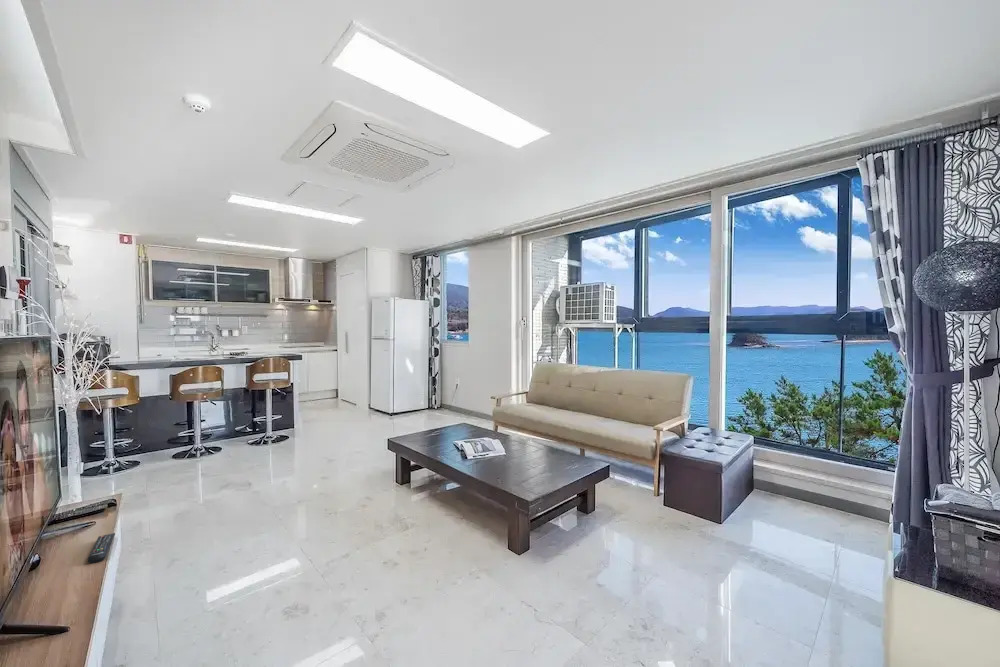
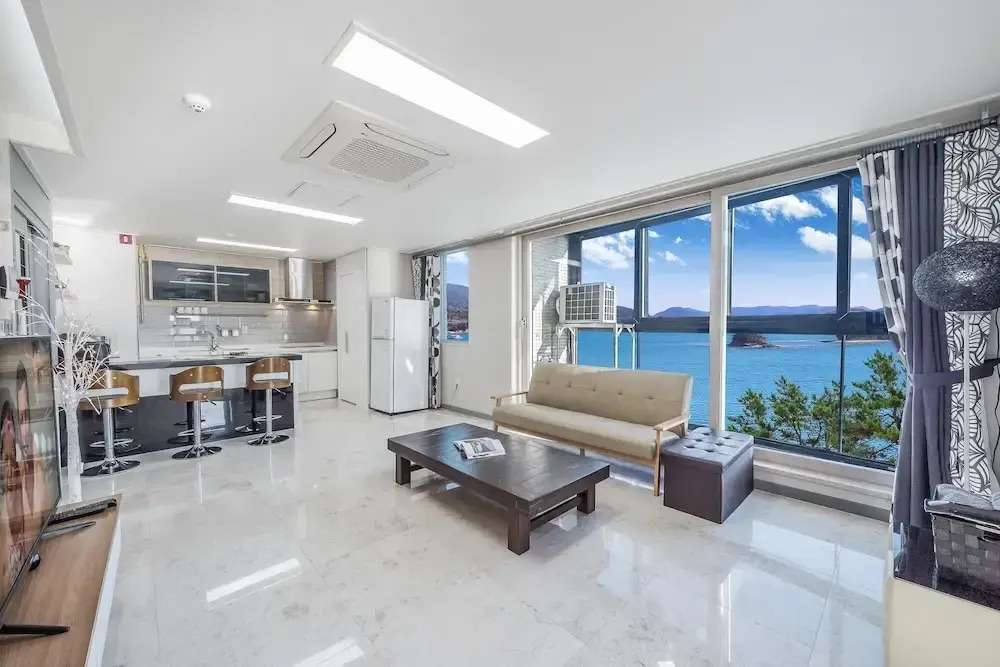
- remote control [87,532,116,564]
